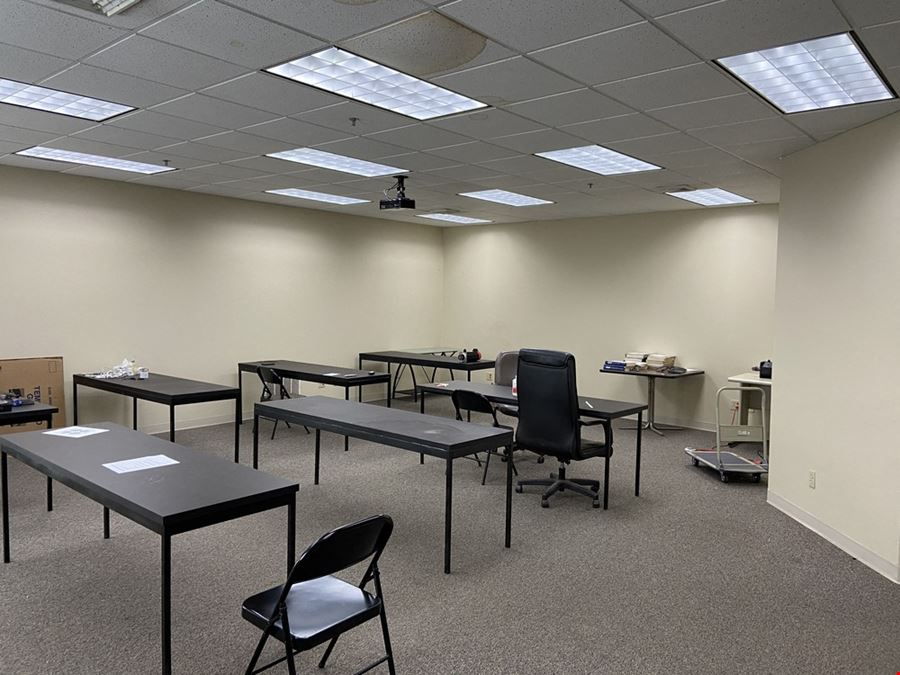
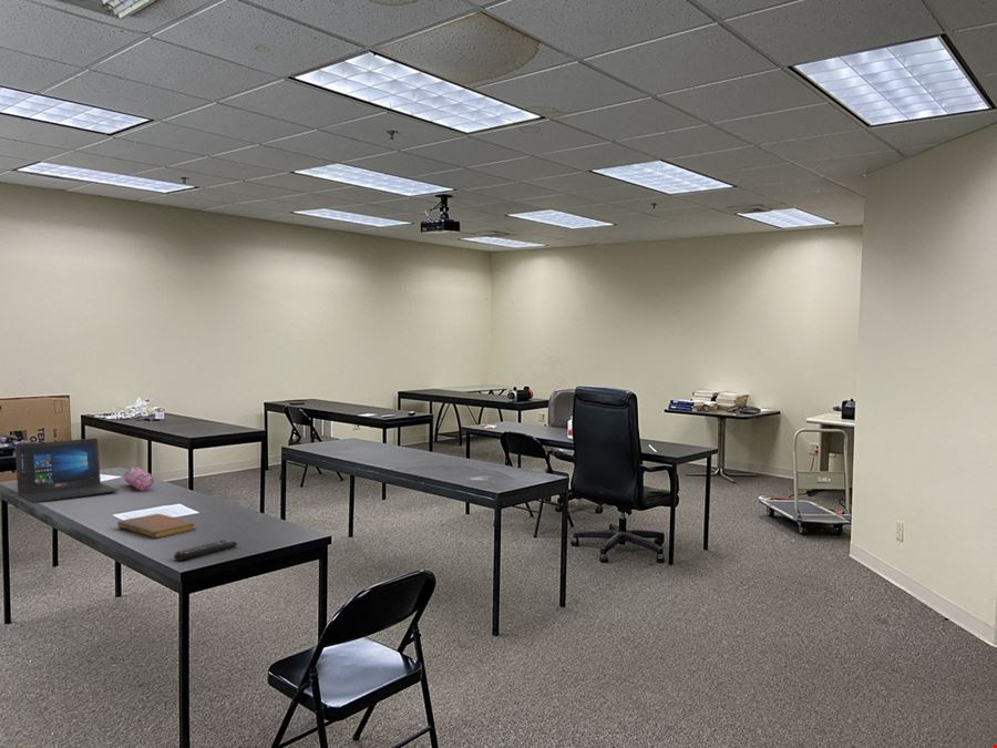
+ pencil case [123,465,155,491]
+ remote control [173,539,238,562]
+ laptop [14,437,120,503]
+ notebook [116,513,196,540]
